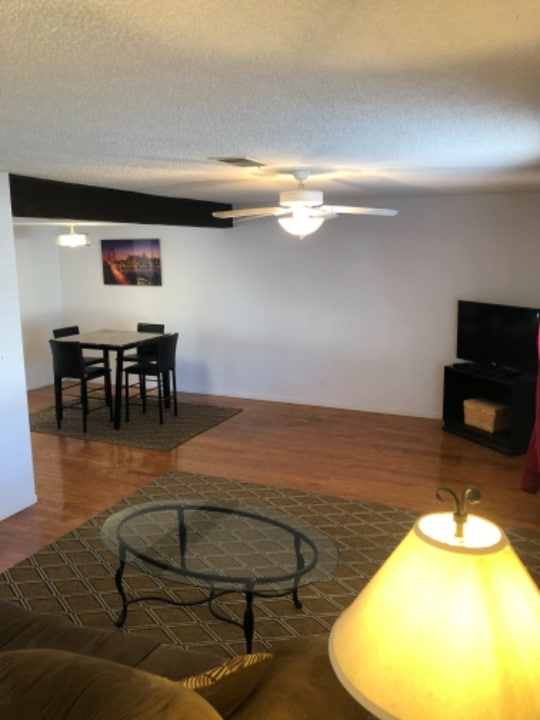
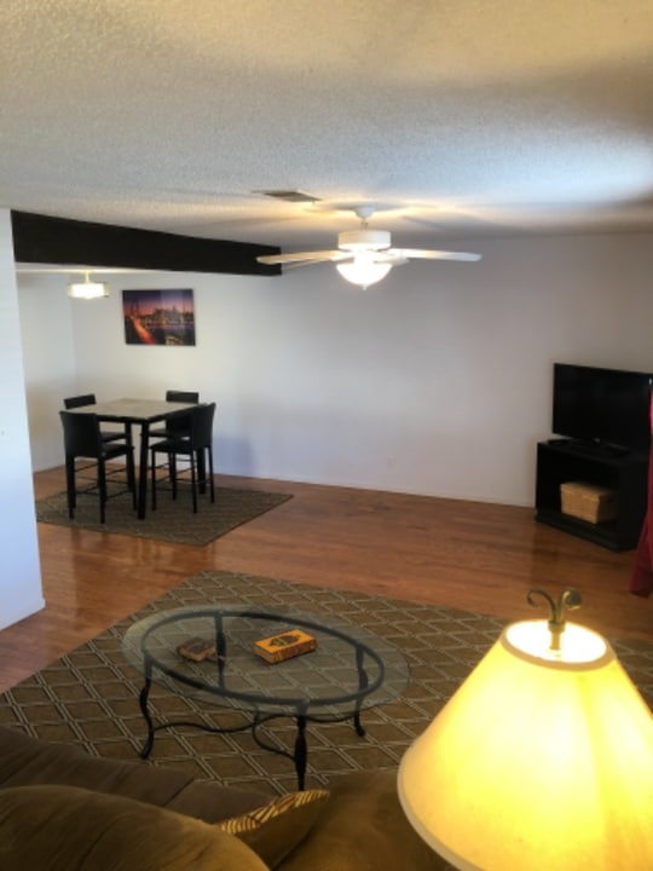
+ hardback book [252,628,320,665]
+ book [175,635,229,664]
